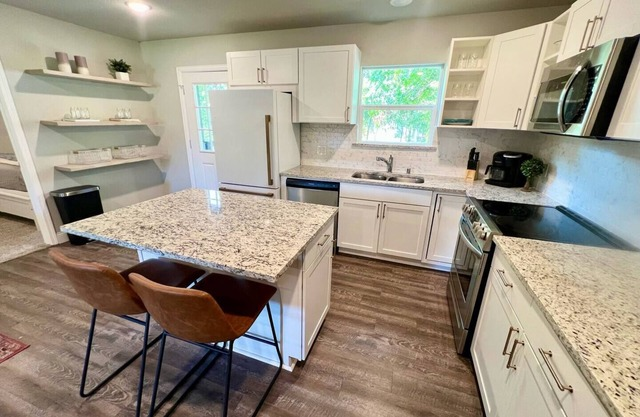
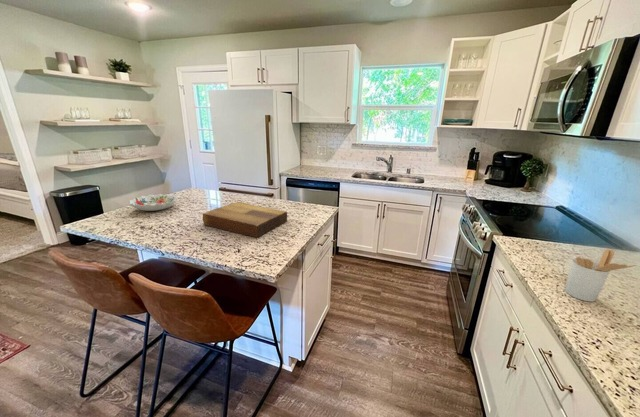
+ cutting board [202,201,288,238]
+ decorative bowl [128,193,179,212]
+ utensil holder [564,248,637,303]
